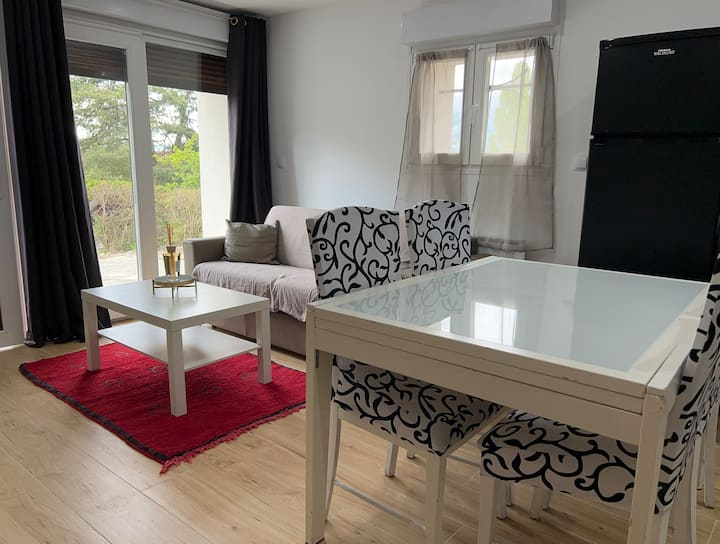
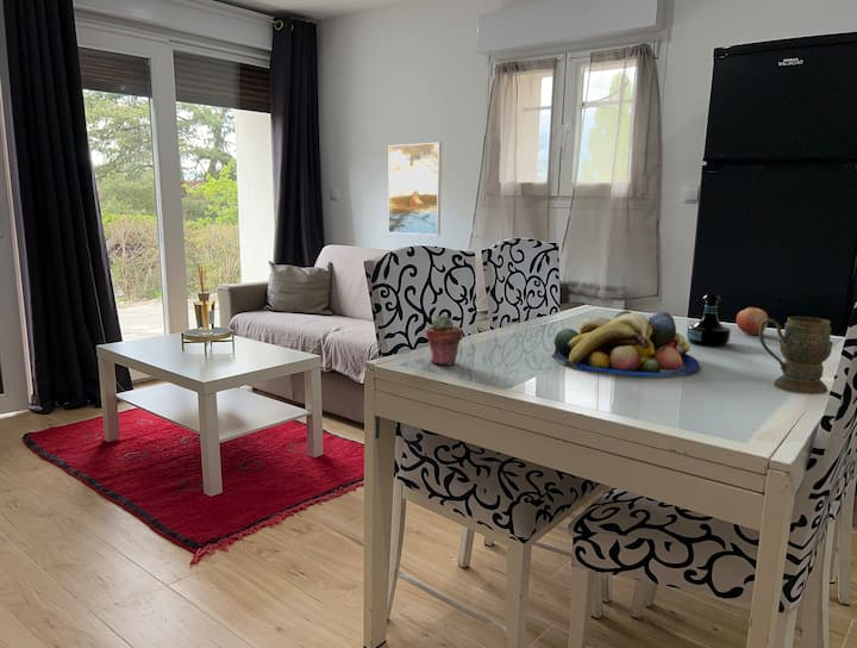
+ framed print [387,142,443,236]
+ potted succulent [425,313,463,366]
+ tequila bottle [686,293,732,348]
+ mug [758,316,834,395]
+ fruit bowl [551,310,701,378]
+ fruit [736,306,769,336]
